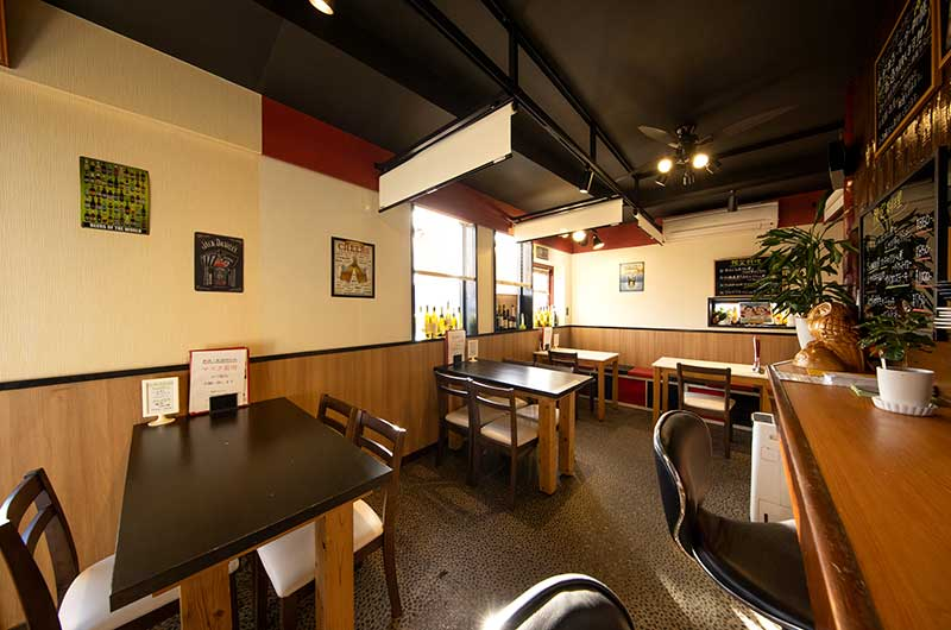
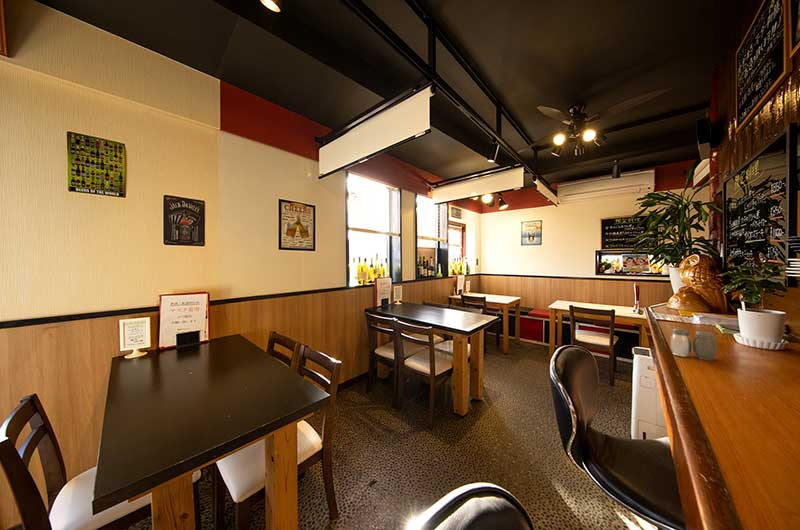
+ salt and pepper shaker [669,327,718,362]
